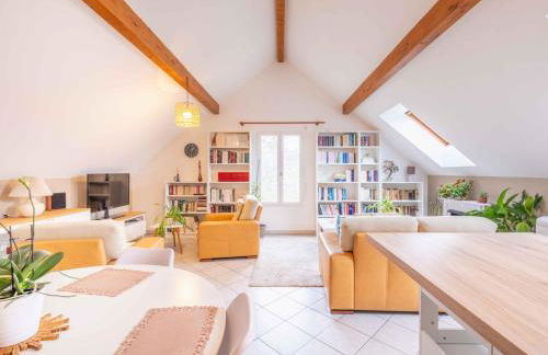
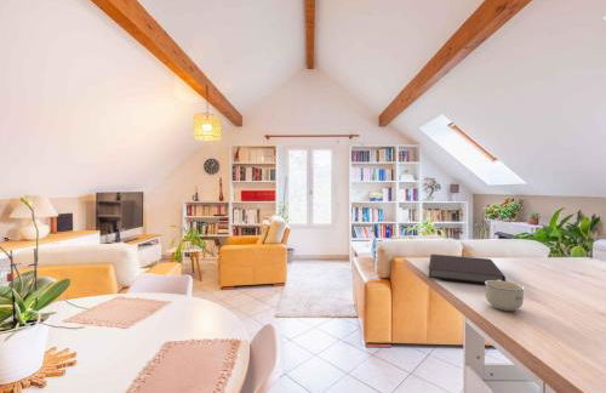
+ cup [484,280,525,312]
+ notebook [428,254,507,285]
